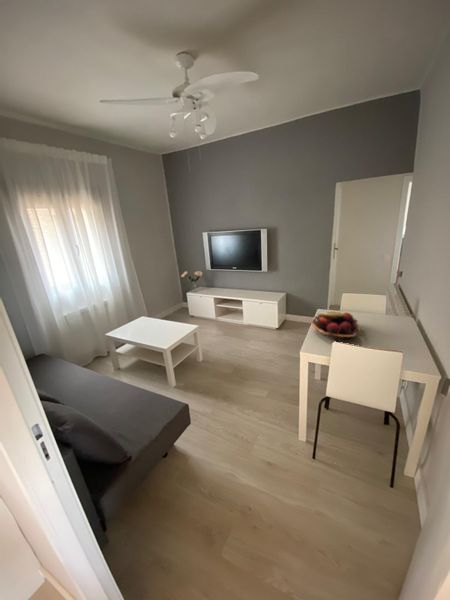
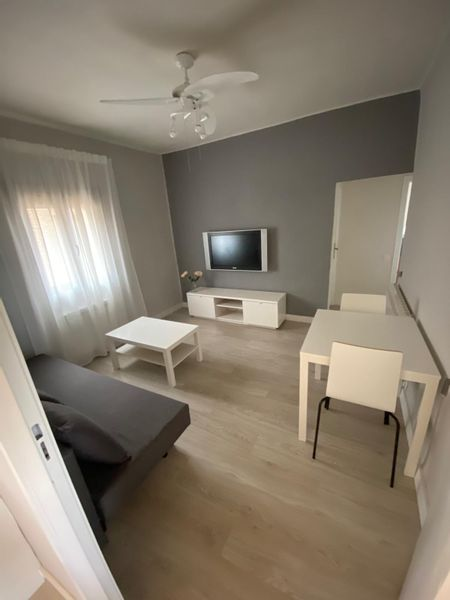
- fruit basket [309,310,362,342]
